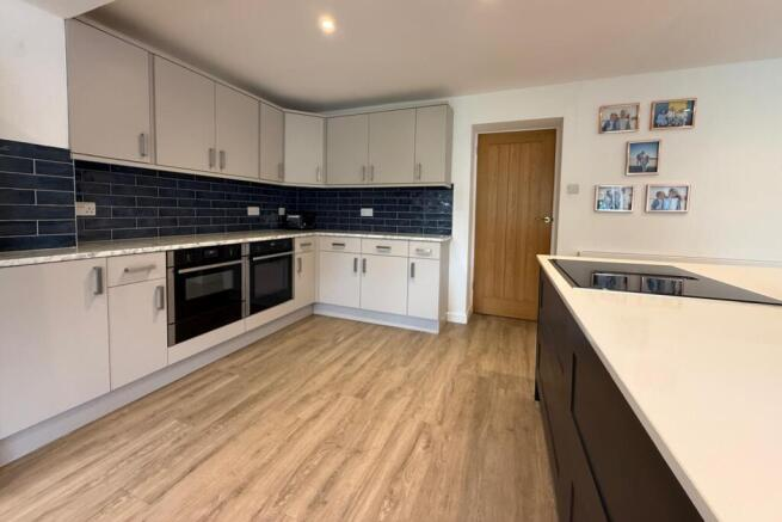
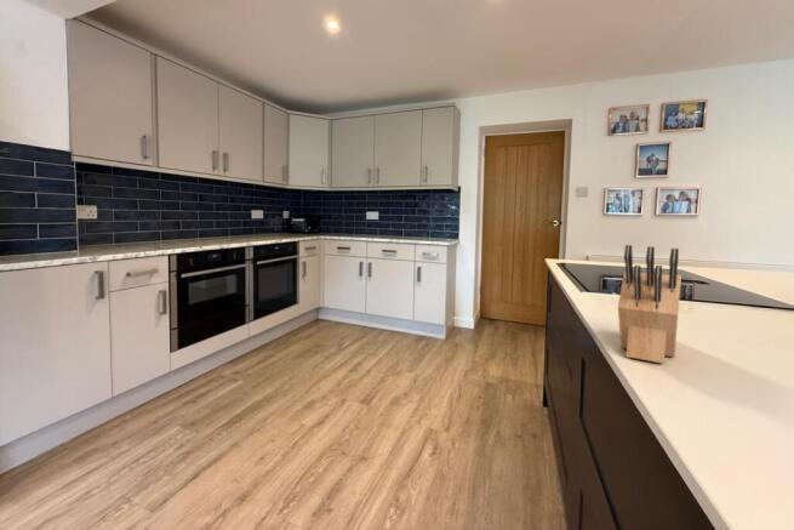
+ knife block [617,244,682,365]
